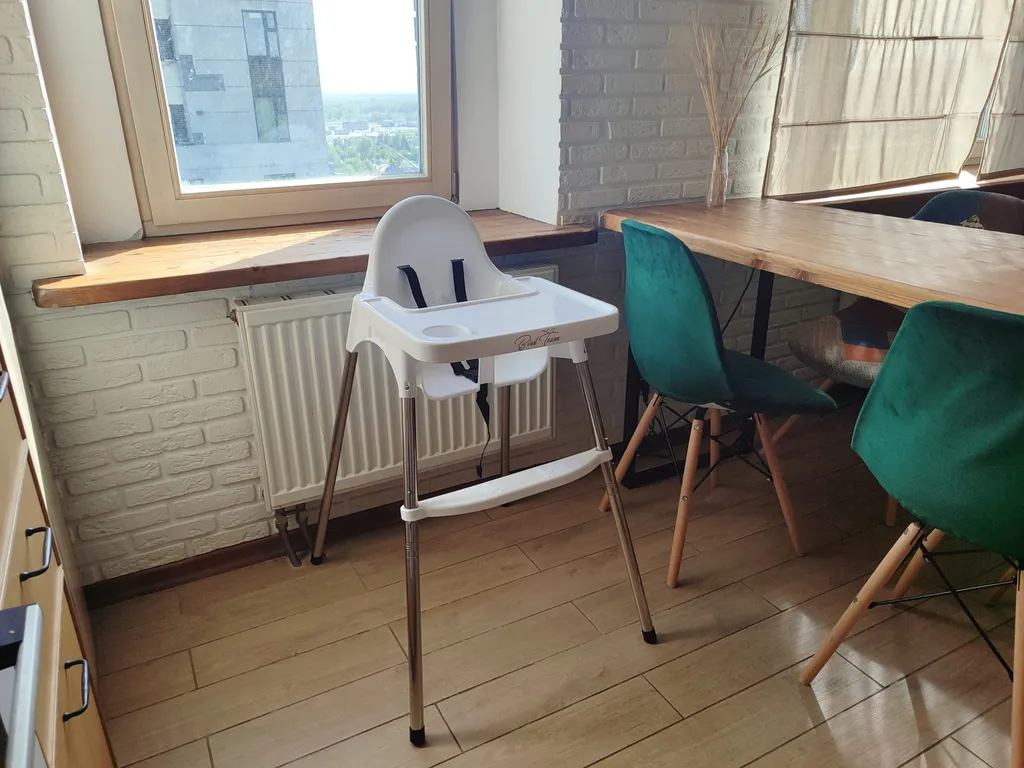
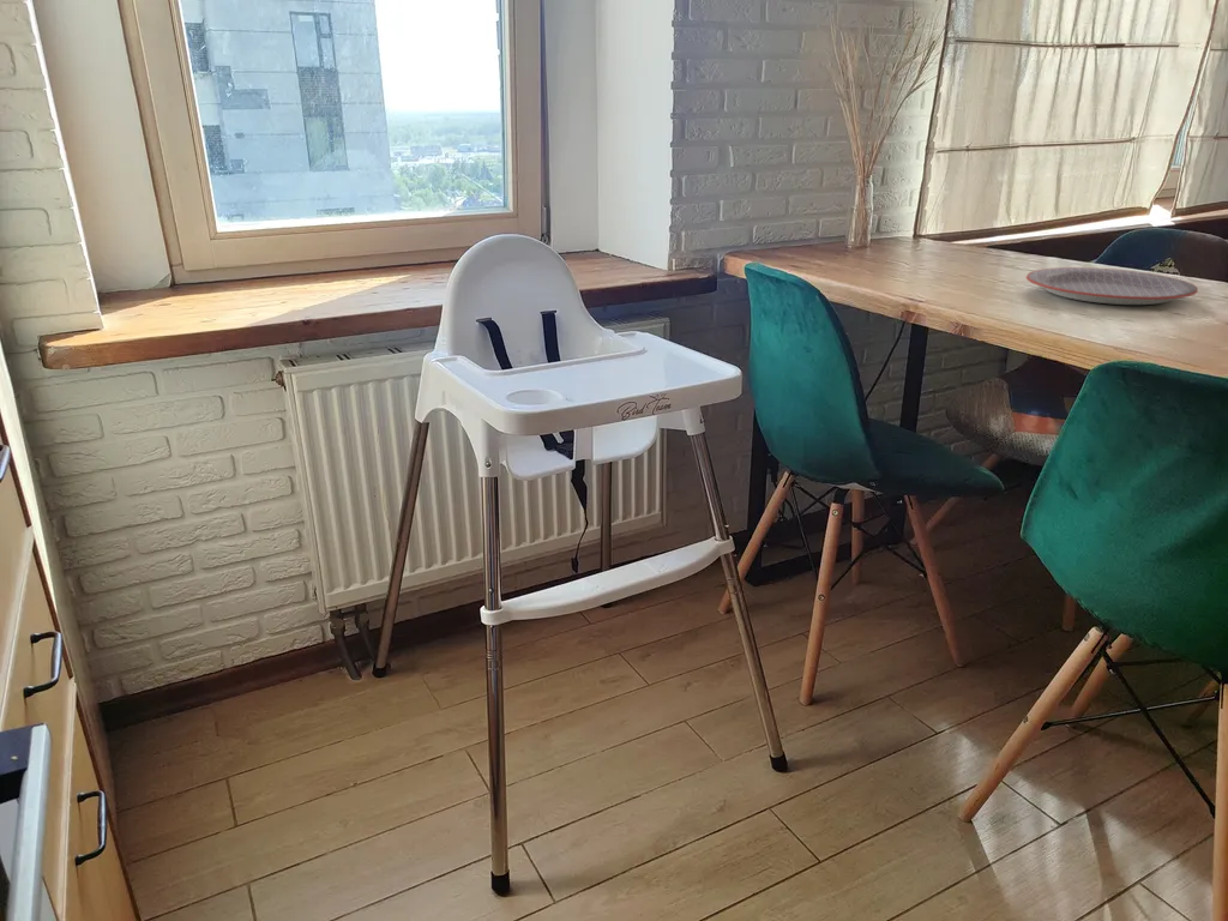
+ plate [1025,266,1199,306]
